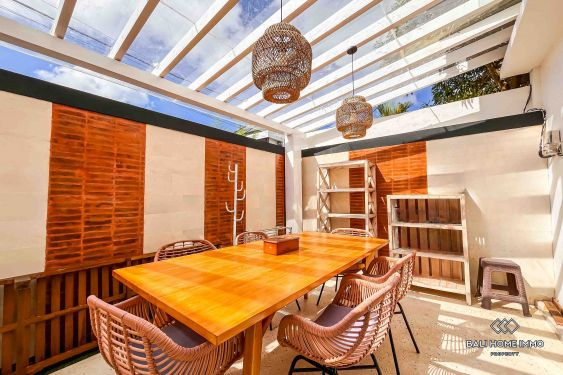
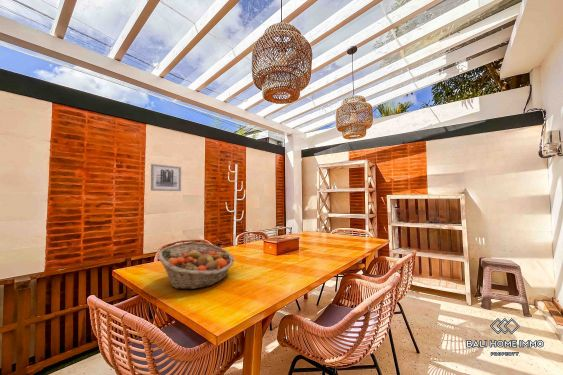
+ wall art [150,163,182,192]
+ fruit basket [156,241,235,290]
